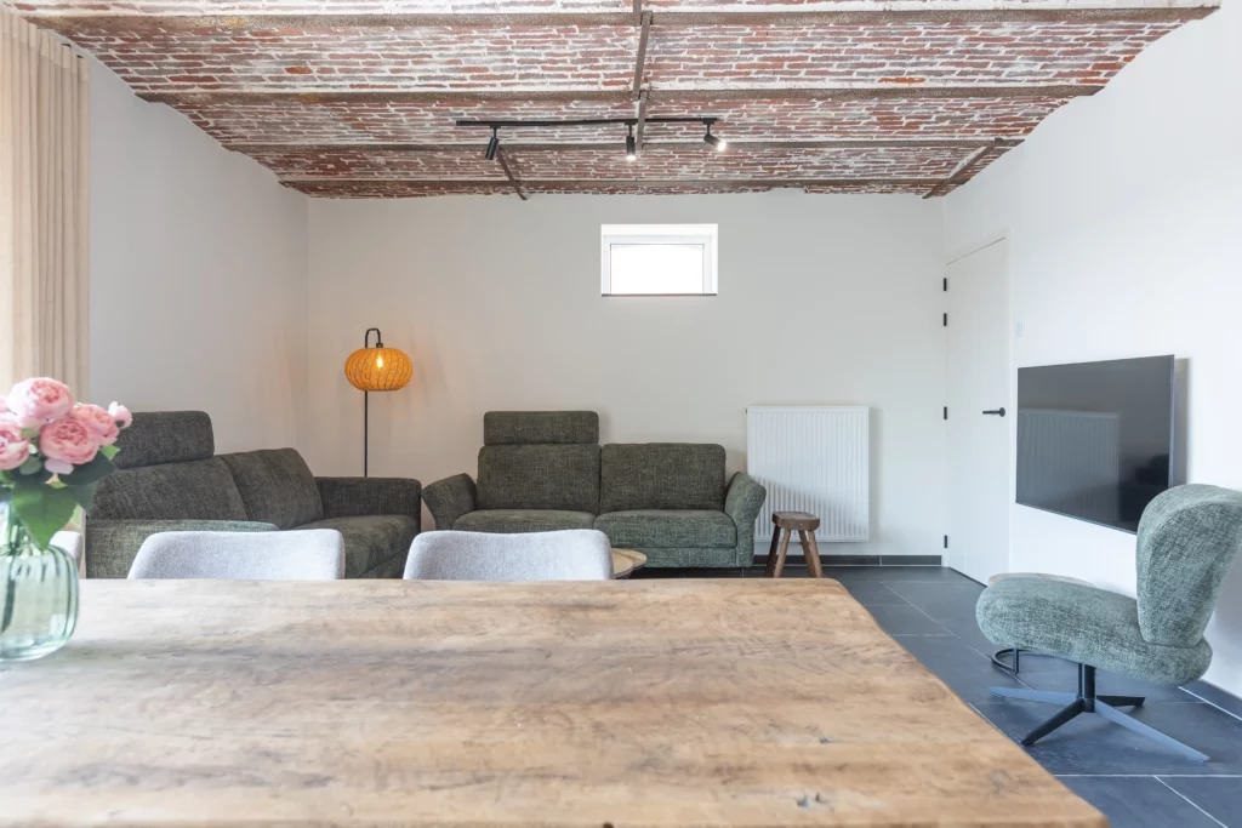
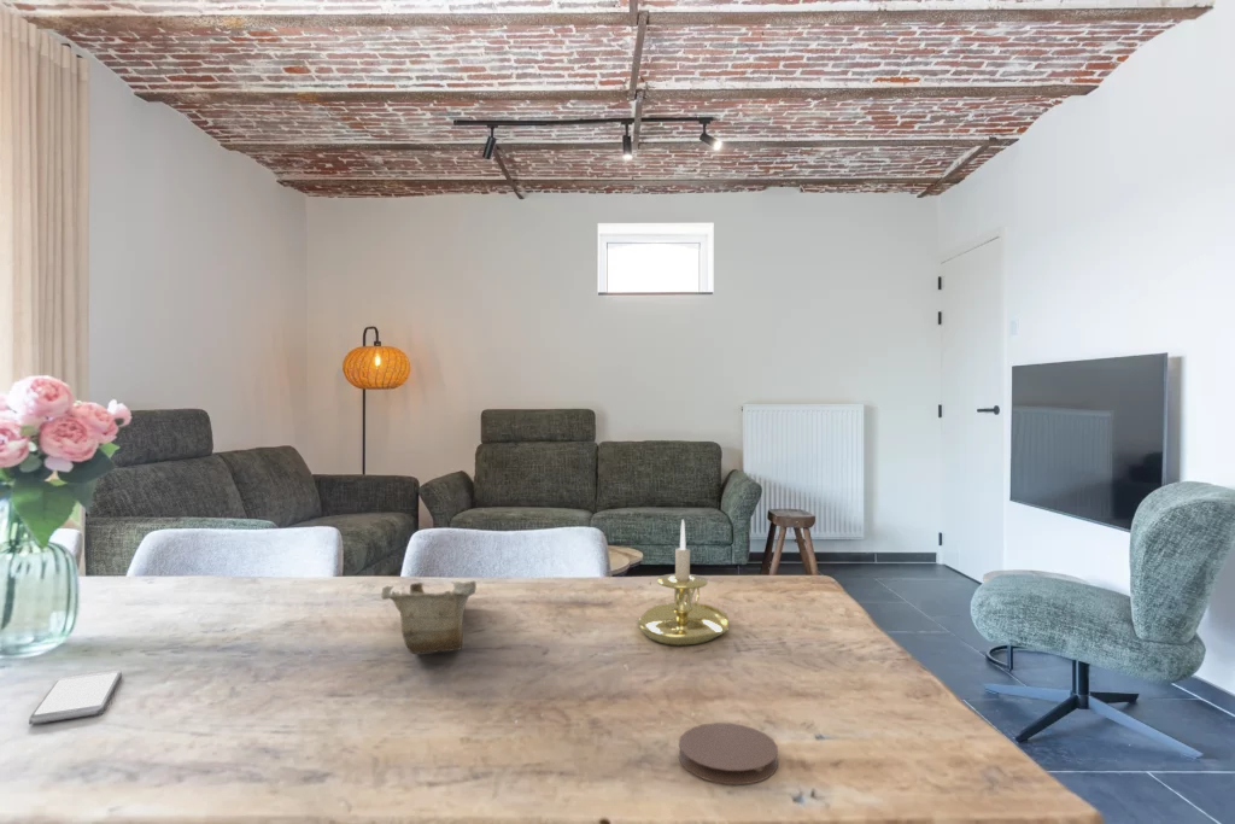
+ candle holder [634,519,730,647]
+ decorative bowl [380,580,478,655]
+ smartphone [28,668,123,726]
+ coaster [678,721,779,785]
